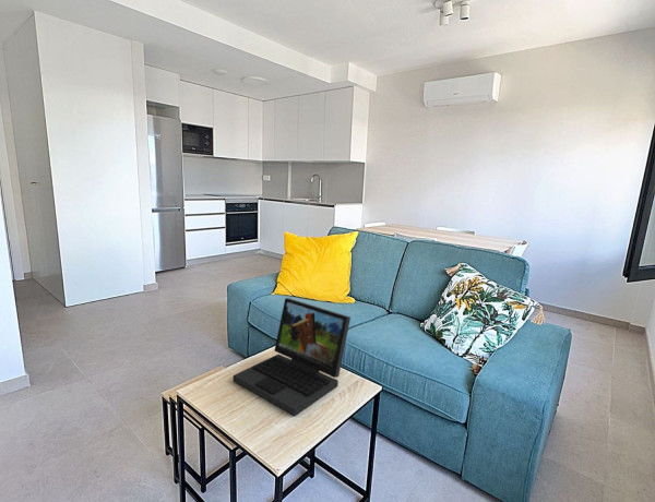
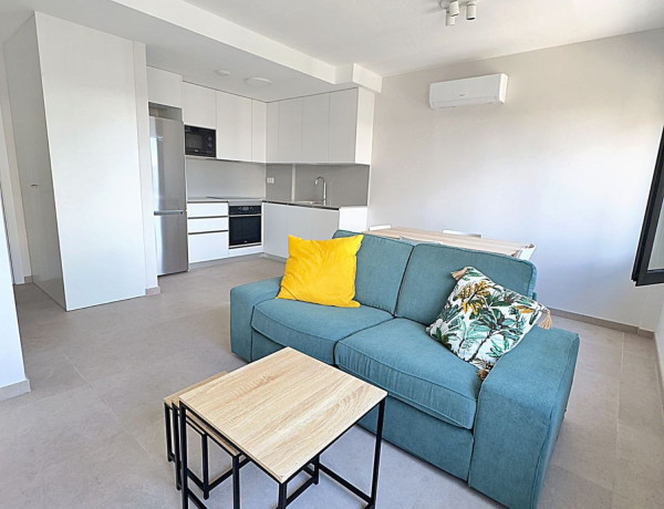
- laptop [231,297,352,417]
